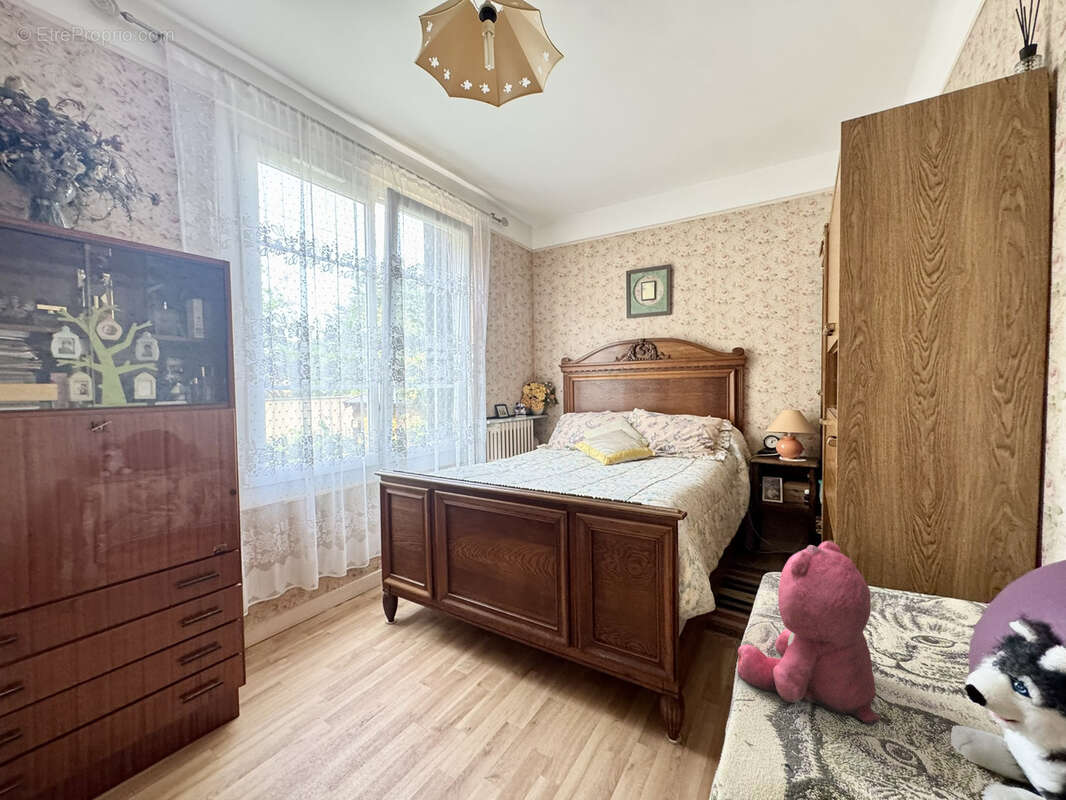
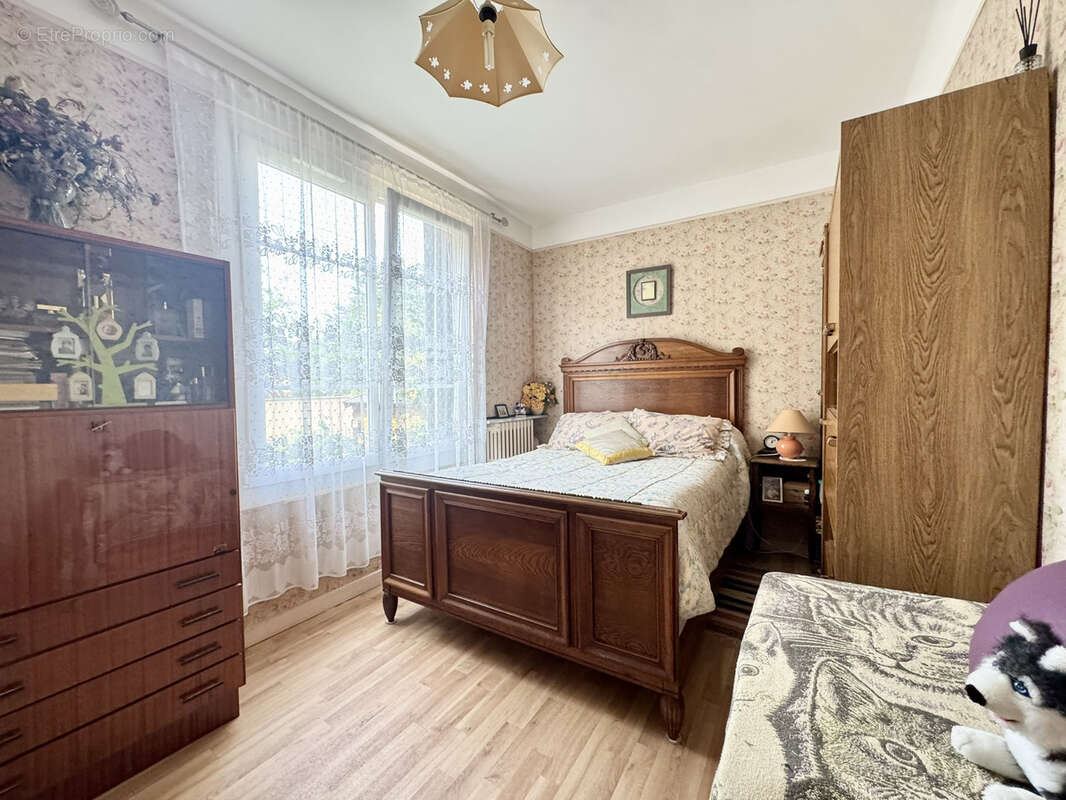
- teddy bear [737,540,880,725]
